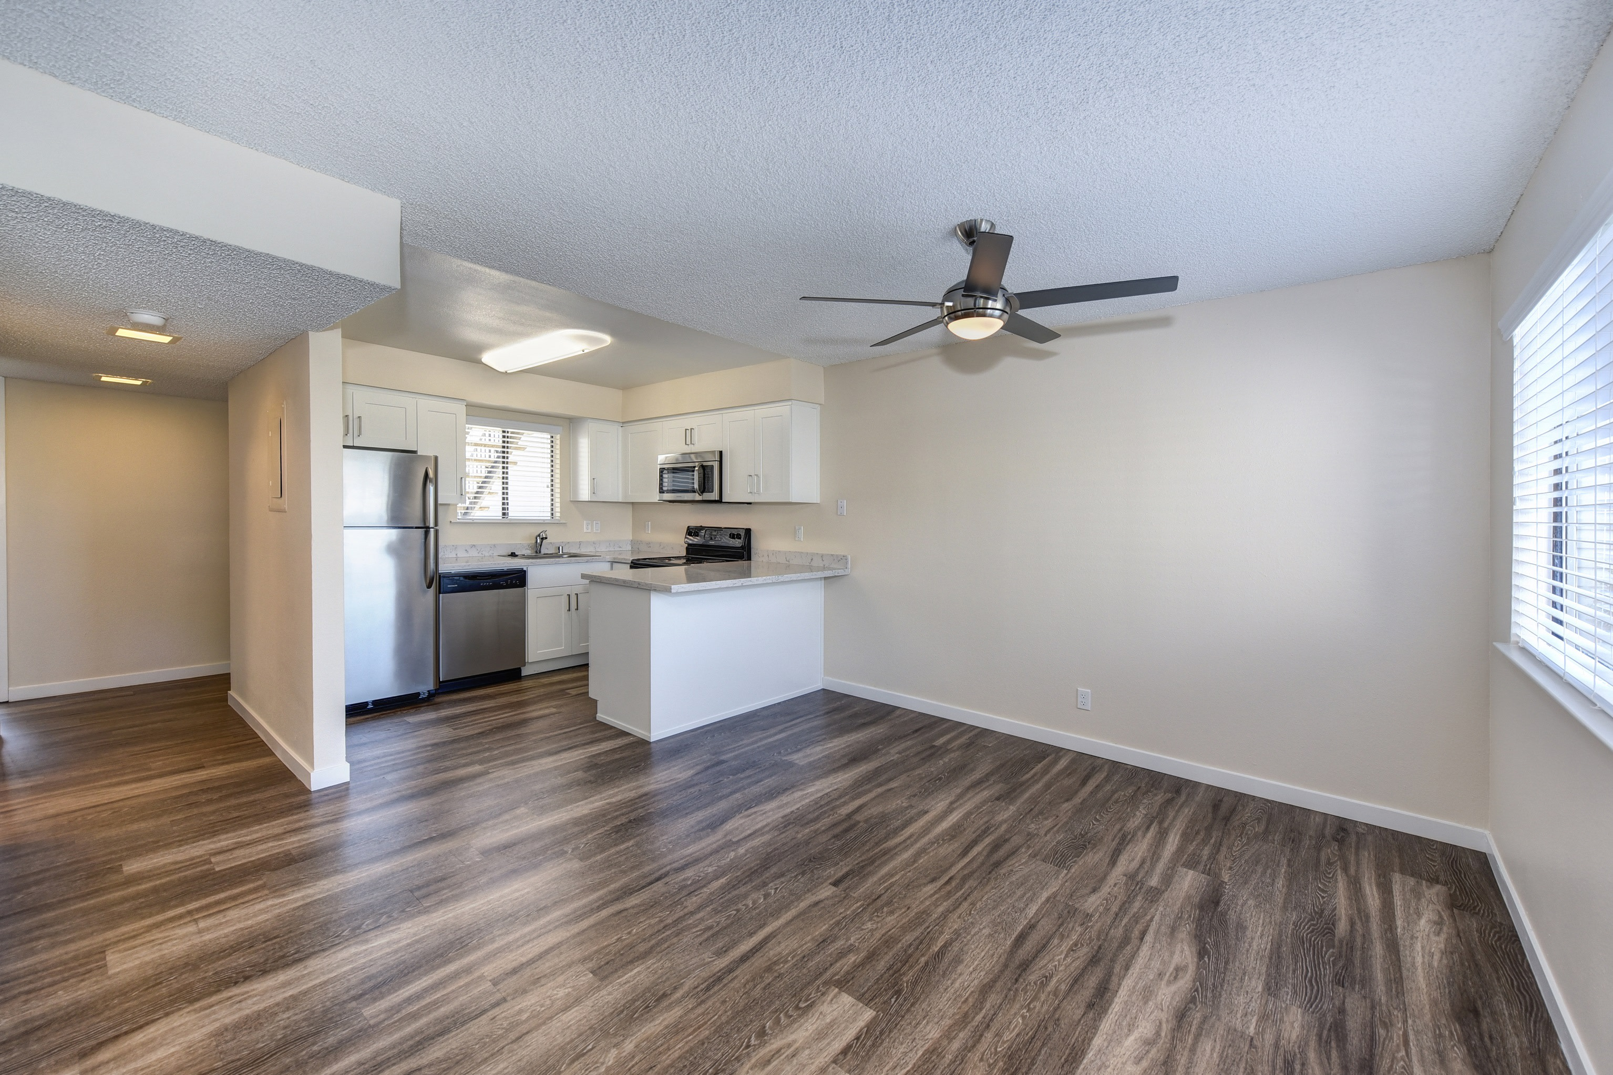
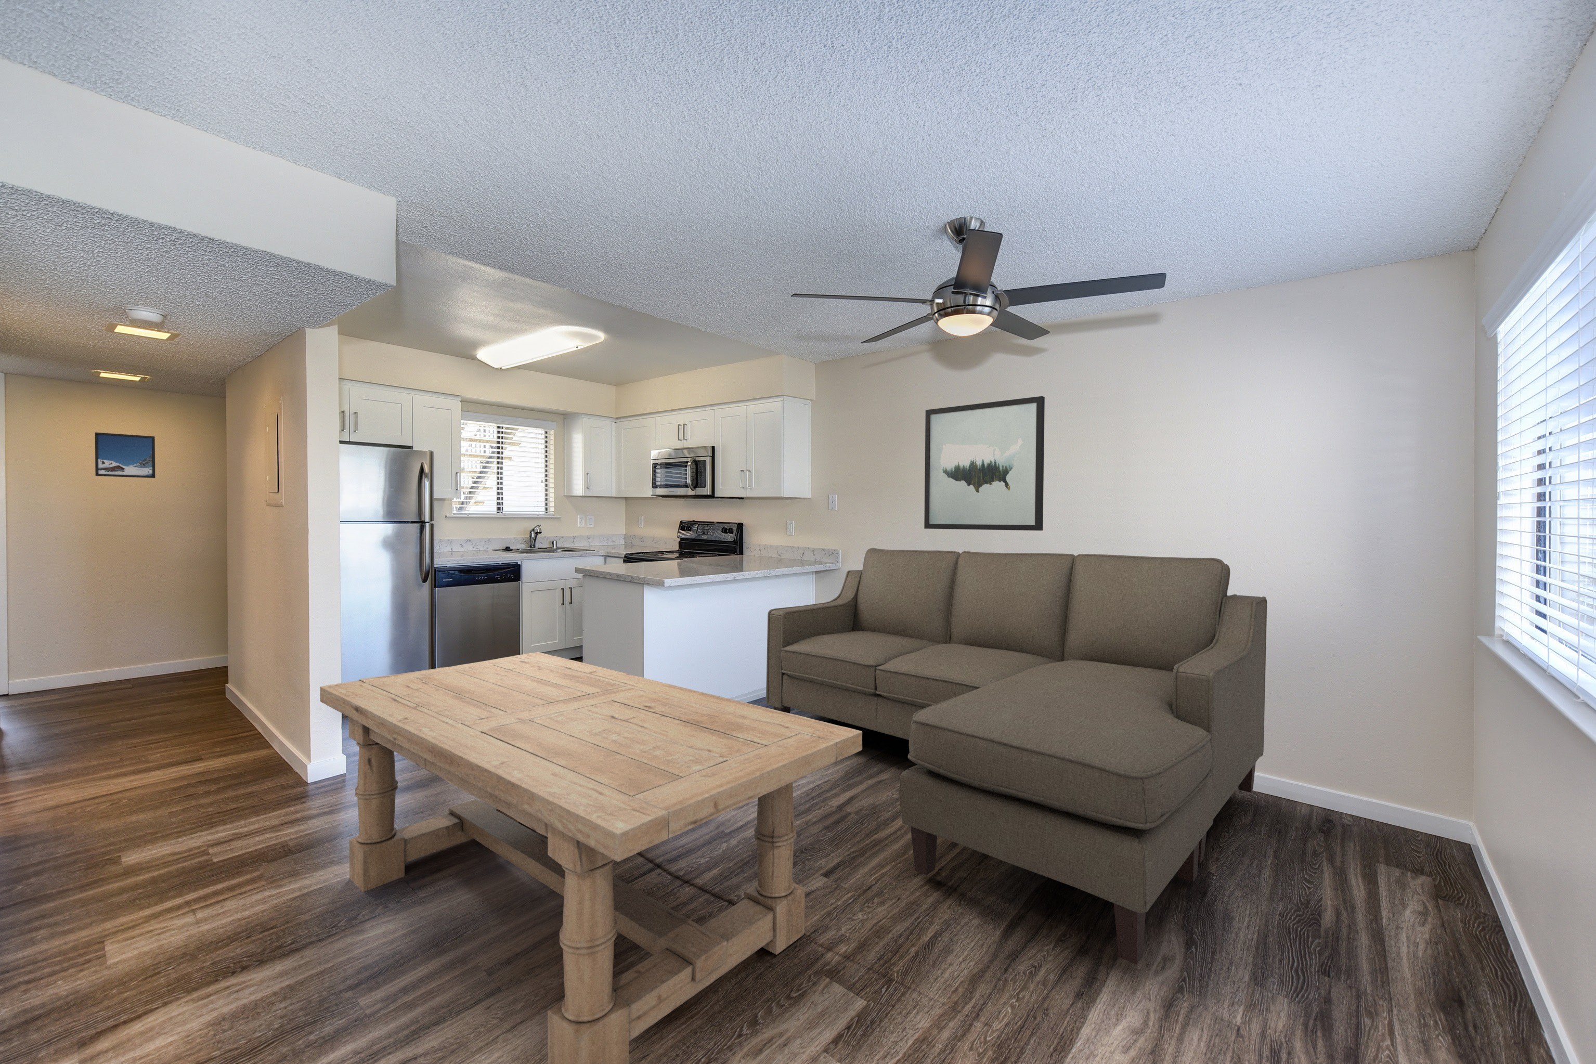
+ dining table [319,652,863,1064]
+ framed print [94,431,156,479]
+ wall art [924,395,1045,531]
+ sofa [766,547,1268,965]
